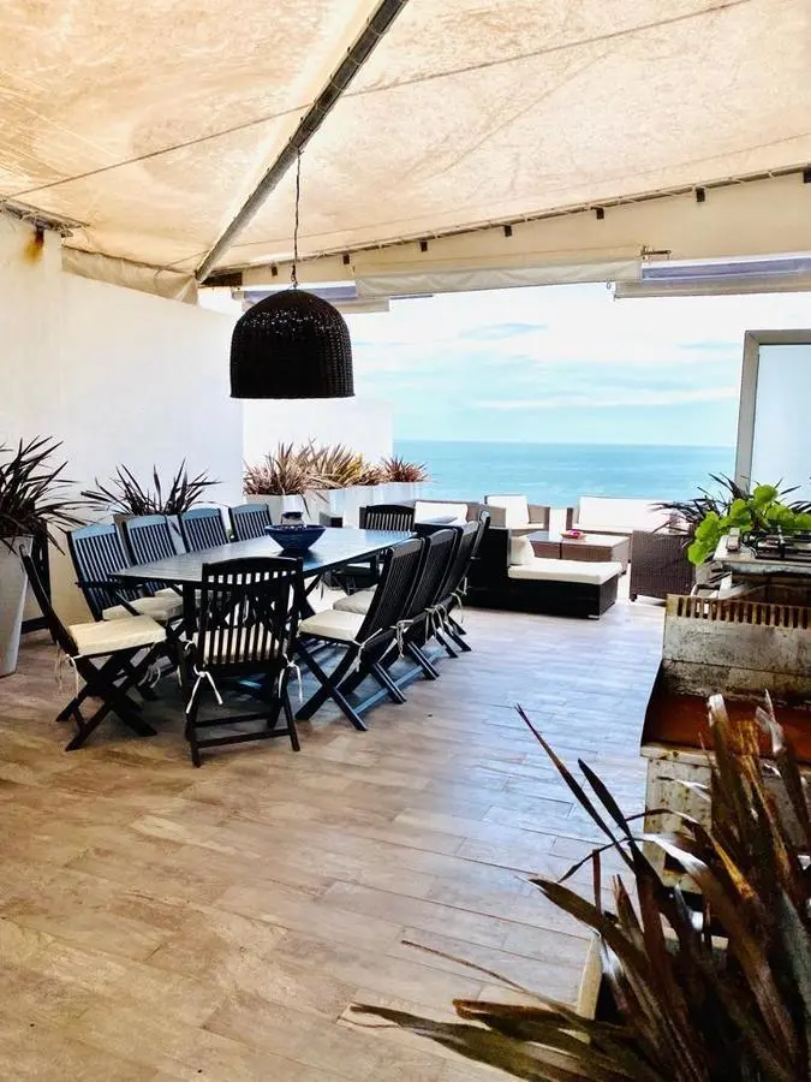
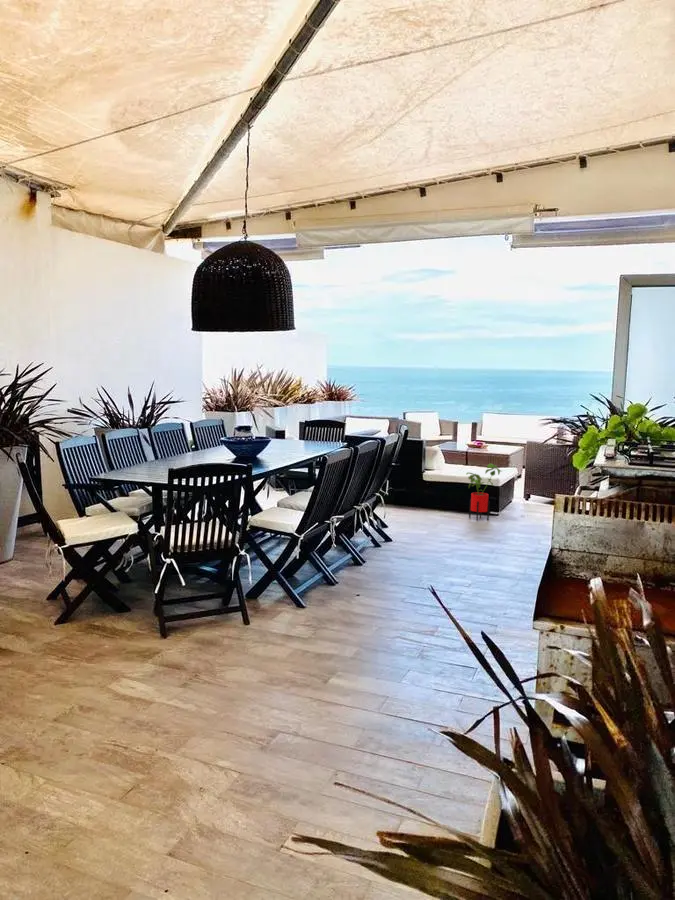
+ house plant [465,463,502,522]
